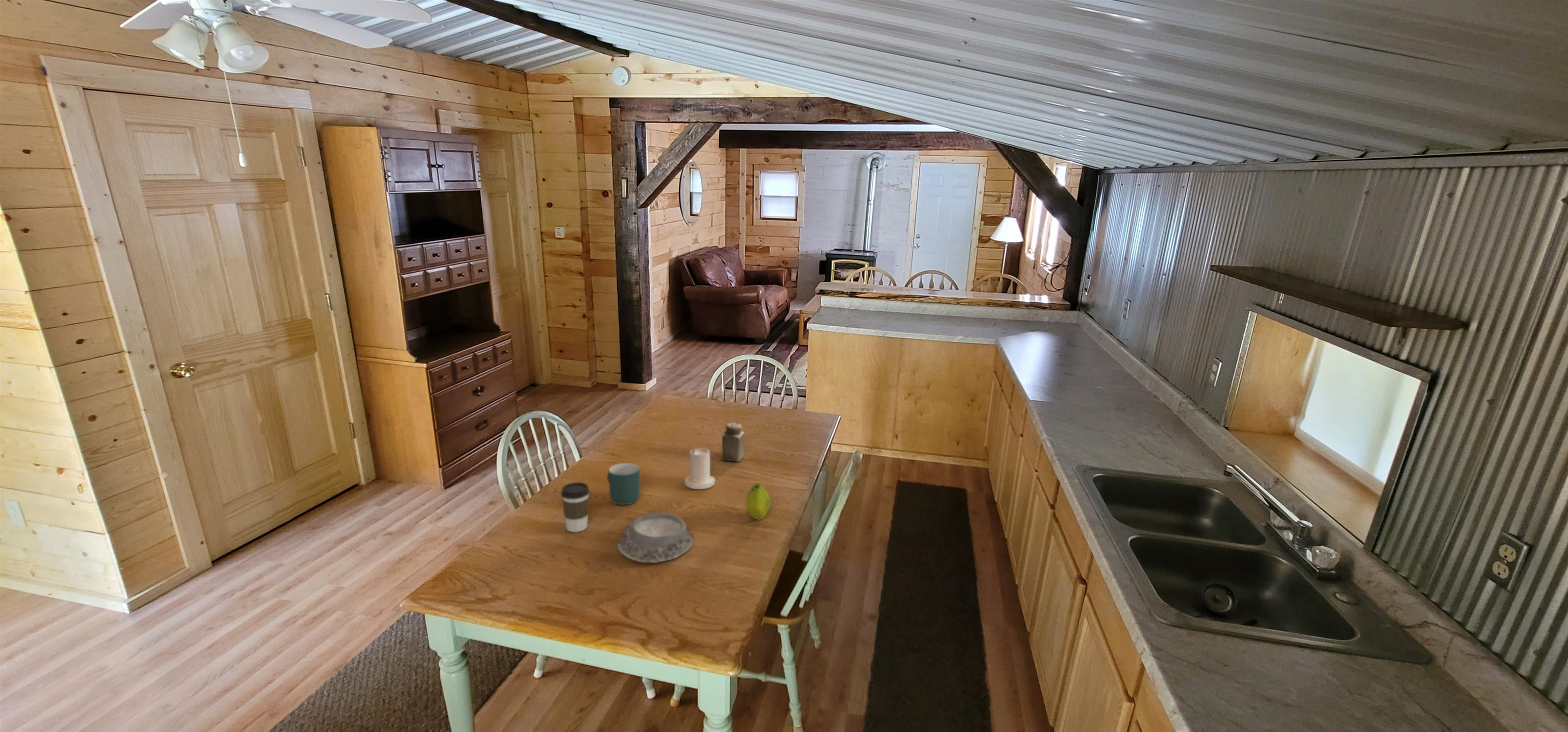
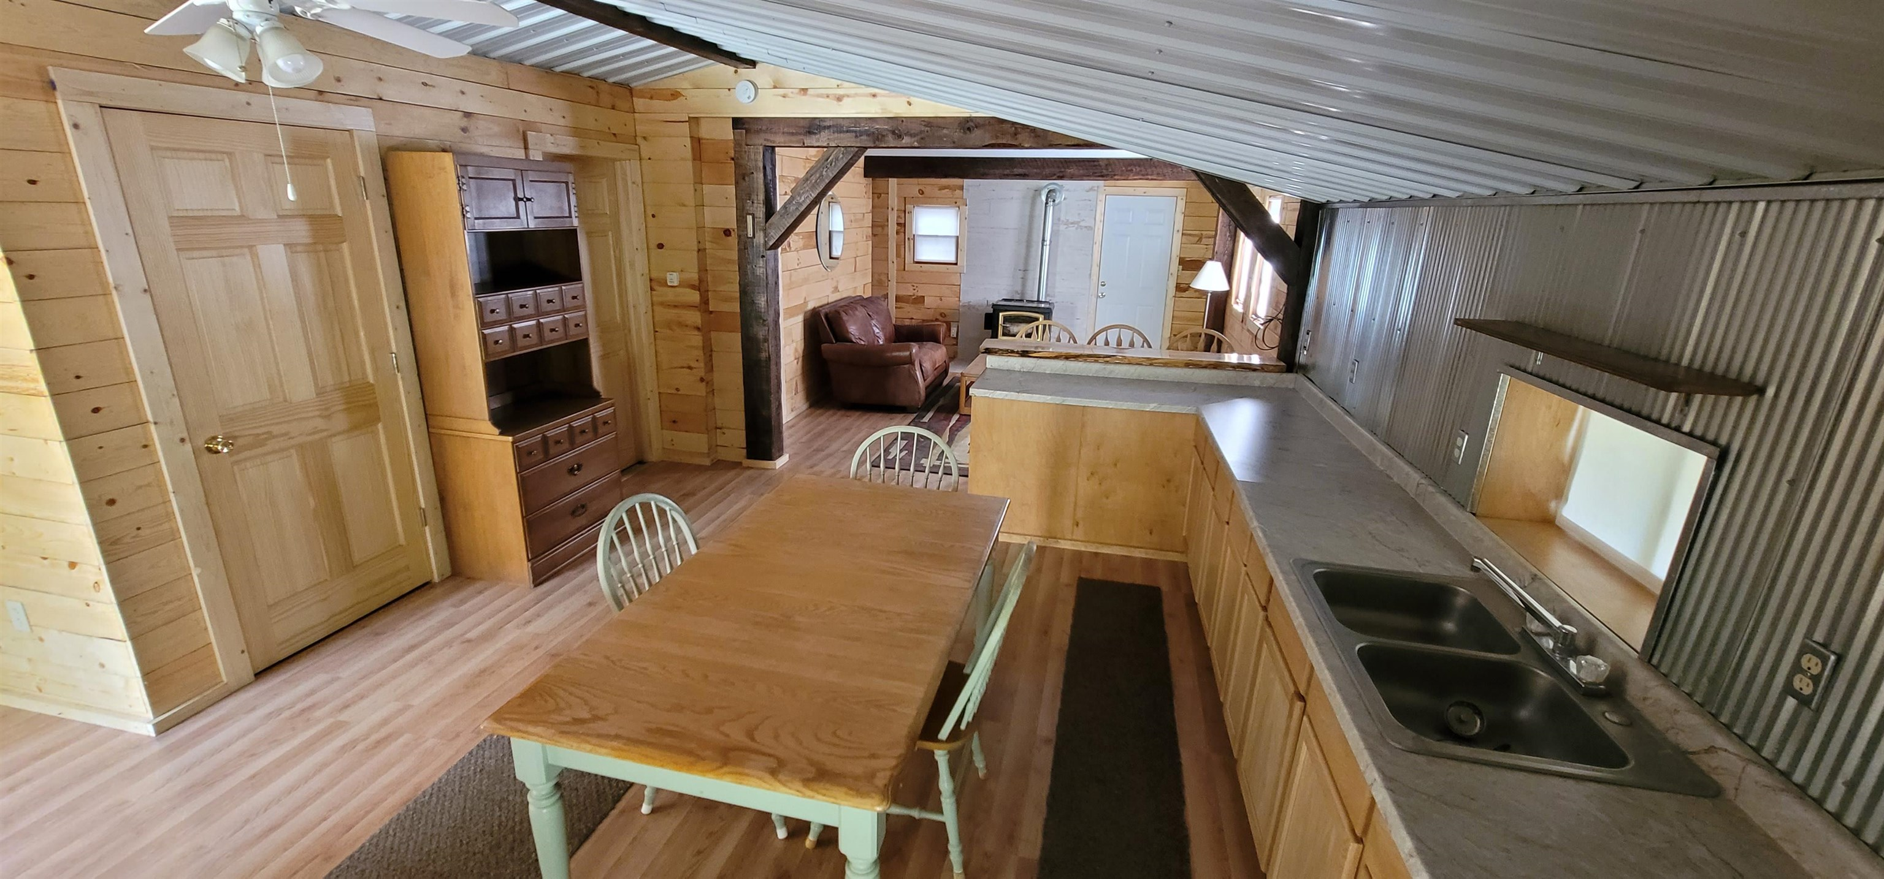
- salt shaker [721,422,746,462]
- mug [607,462,641,505]
- candle [684,447,716,490]
- coffee cup [560,482,591,532]
- mortar [618,513,694,563]
- fruit [745,482,771,521]
